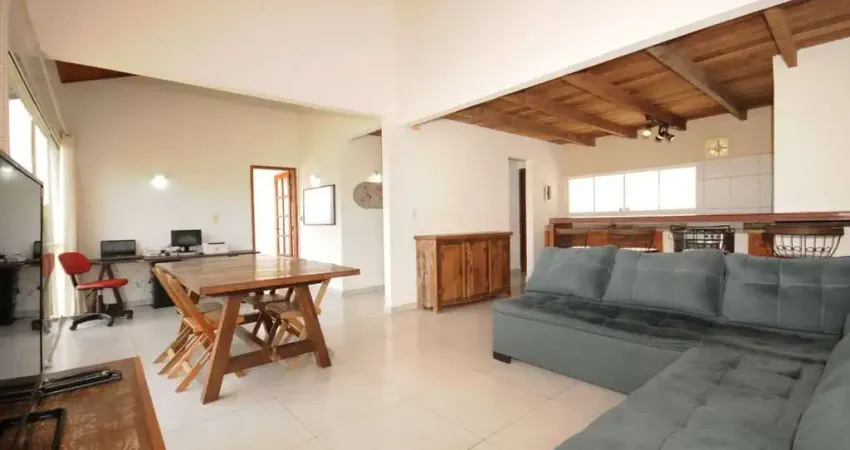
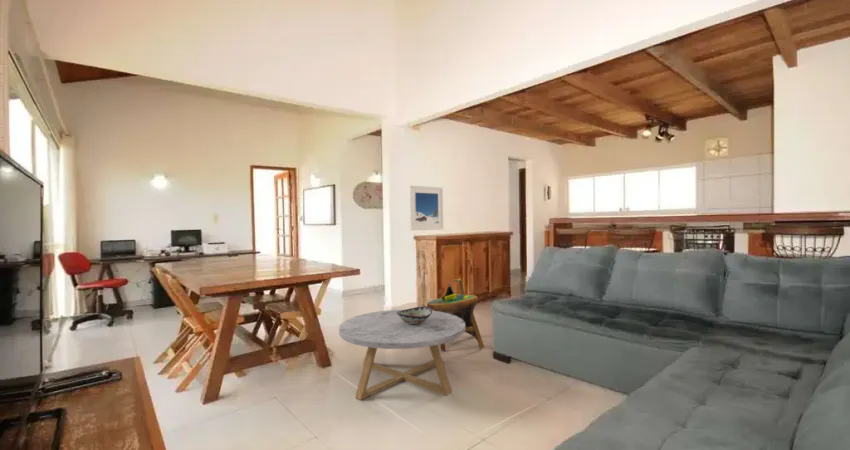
+ coffee table [338,309,466,401]
+ decorative bowl [397,306,433,325]
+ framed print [408,185,445,231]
+ side table [426,277,485,352]
